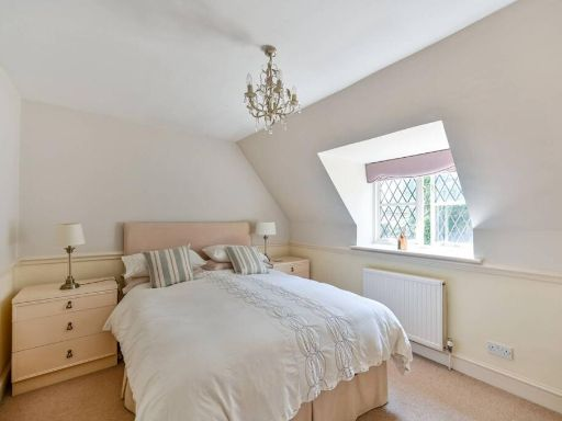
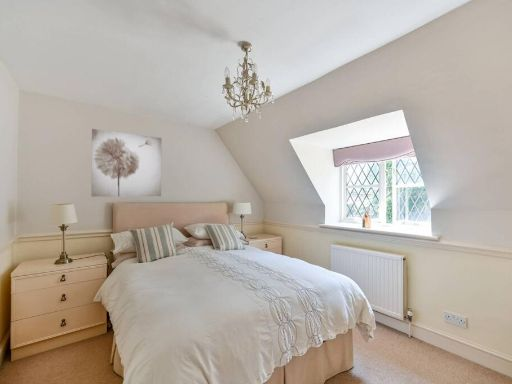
+ wall art [90,128,162,198]
